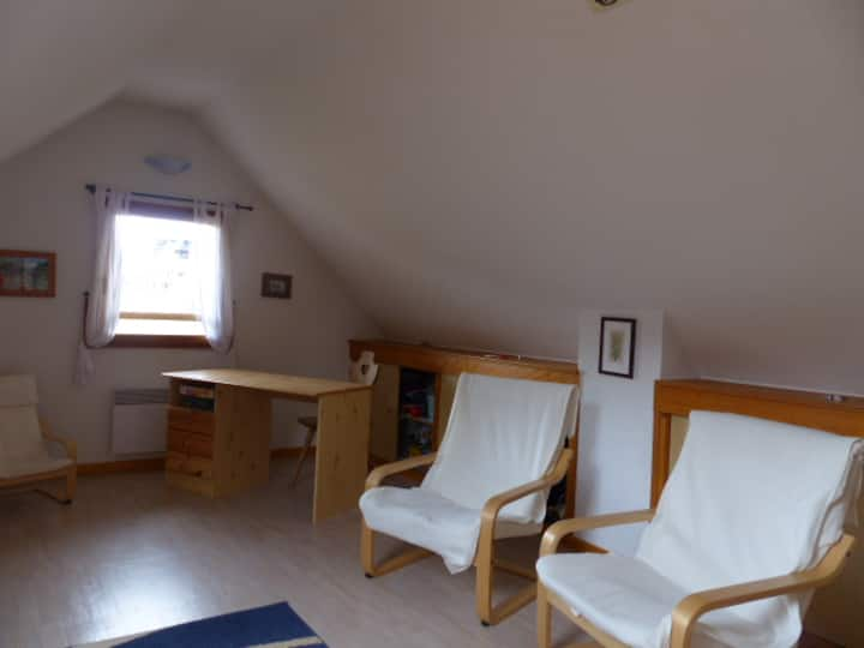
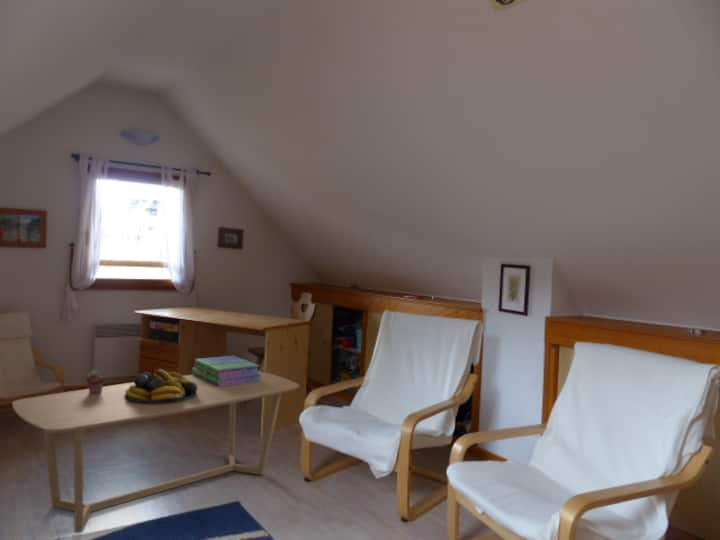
+ fruit bowl [124,368,198,403]
+ coffee table [11,370,300,533]
+ stack of books [191,355,262,386]
+ potted succulent [85,368,106,394]
